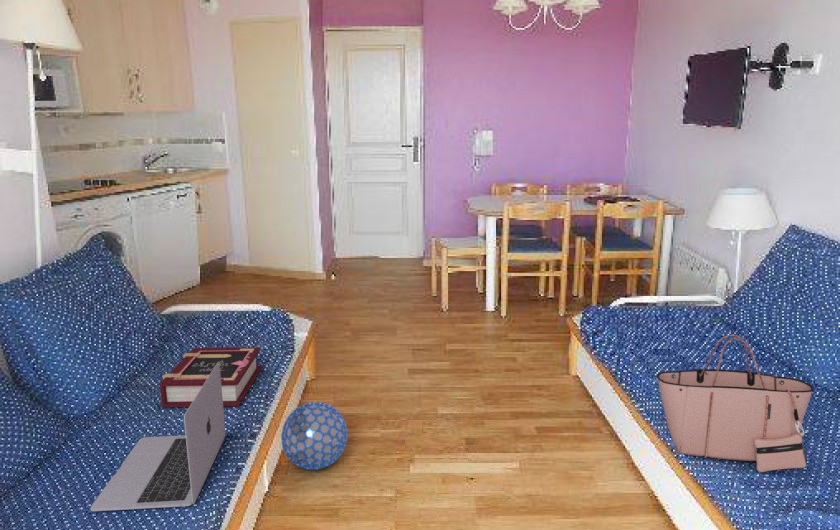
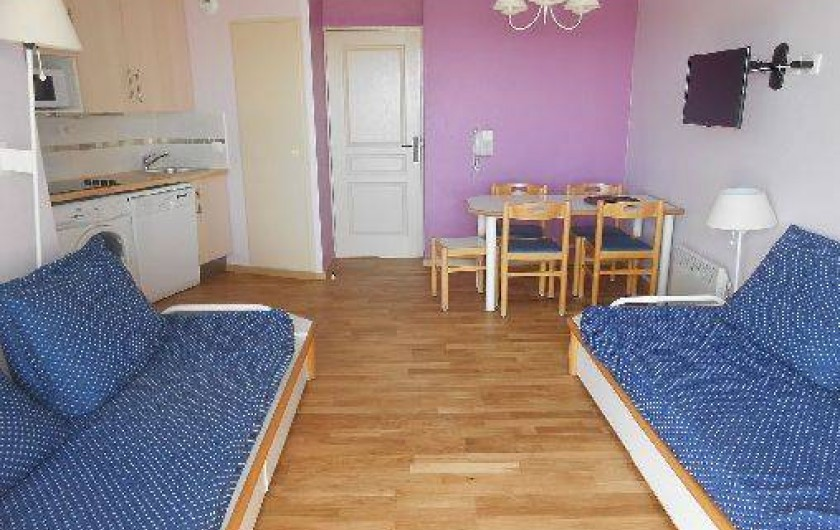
- tote bag [656,334,814,473]
- ball [280,401,349,471]
- book [159,346,263,408]
- laptop [90,362,226,512]
